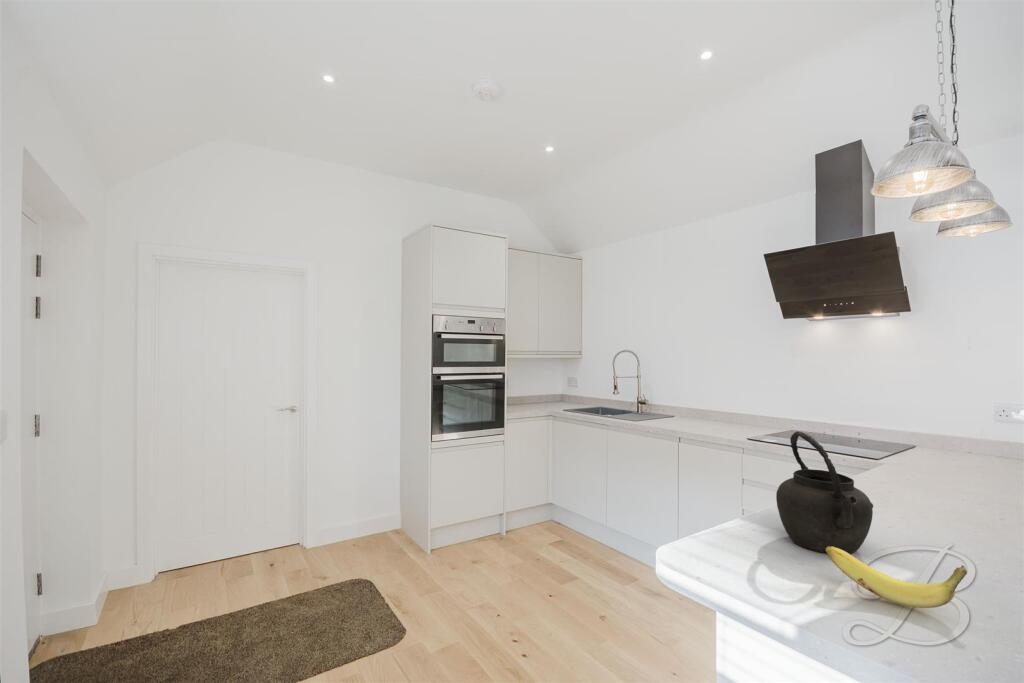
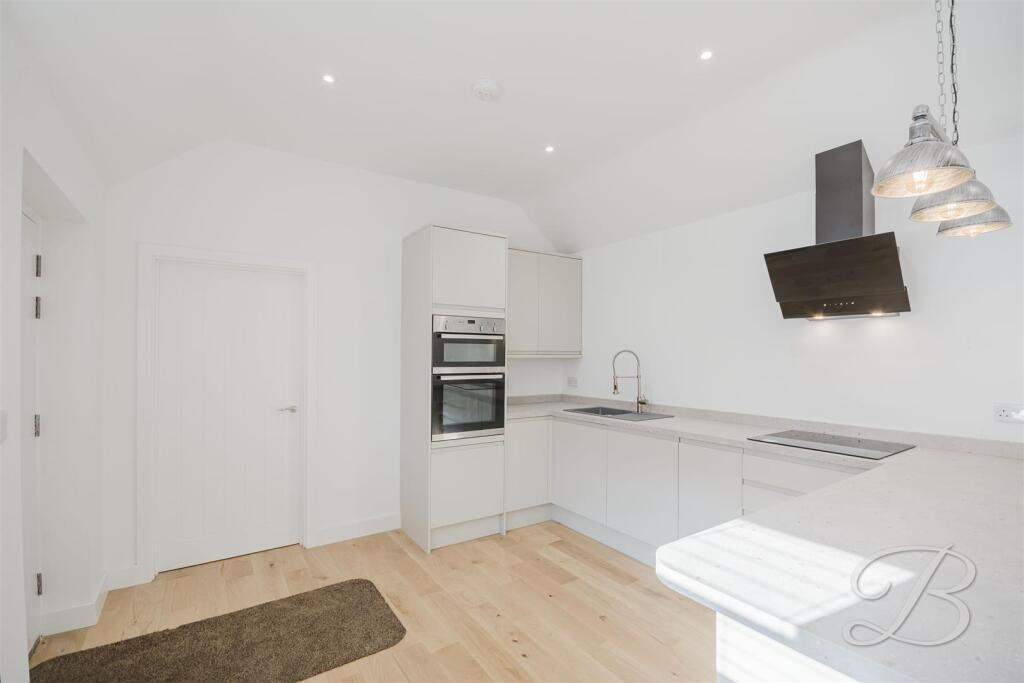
- kettle [775,430,874,555]
- banana [826,546,968,609]
